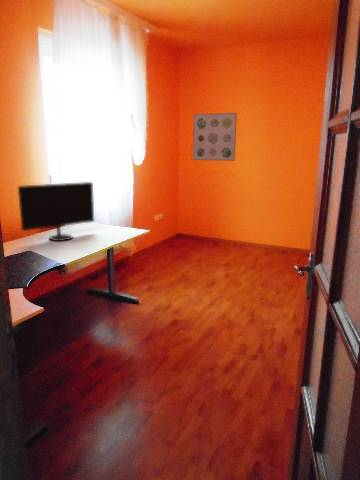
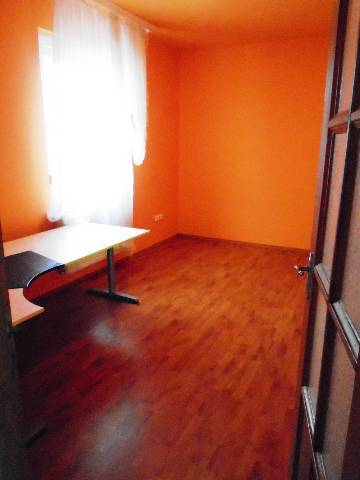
- wall art [192,112,238,162]
- computer monitor [17,181,95,242]
